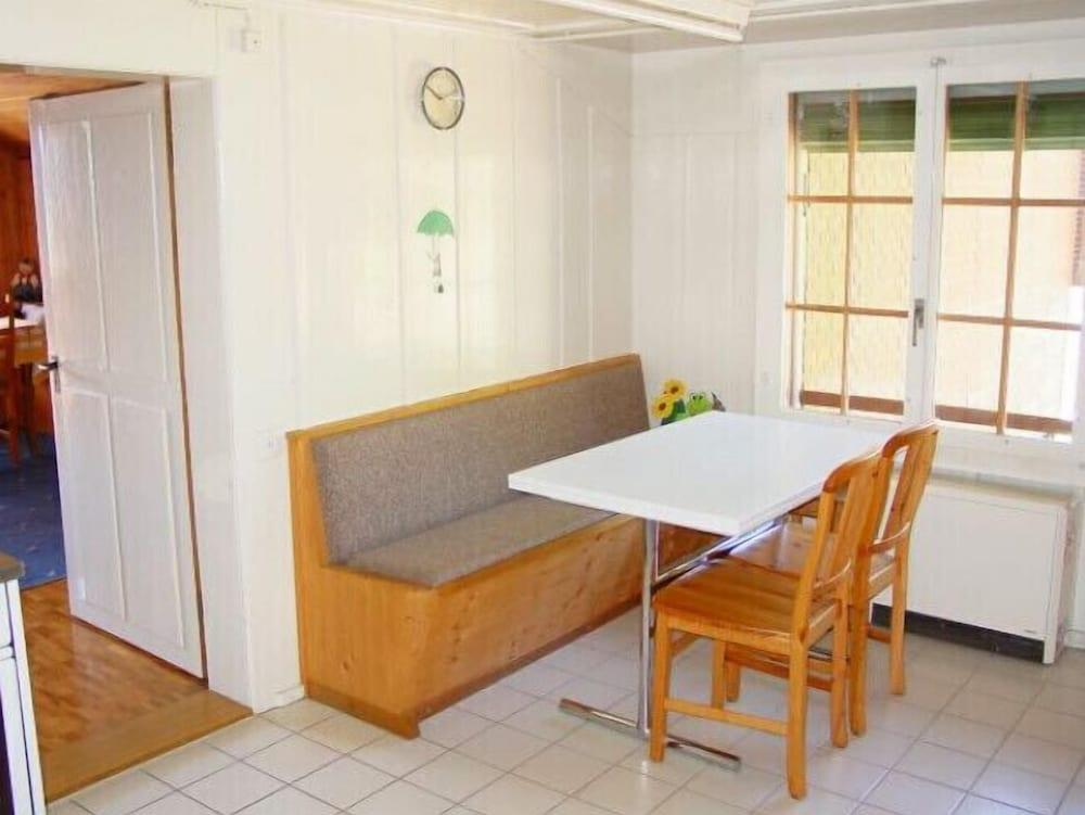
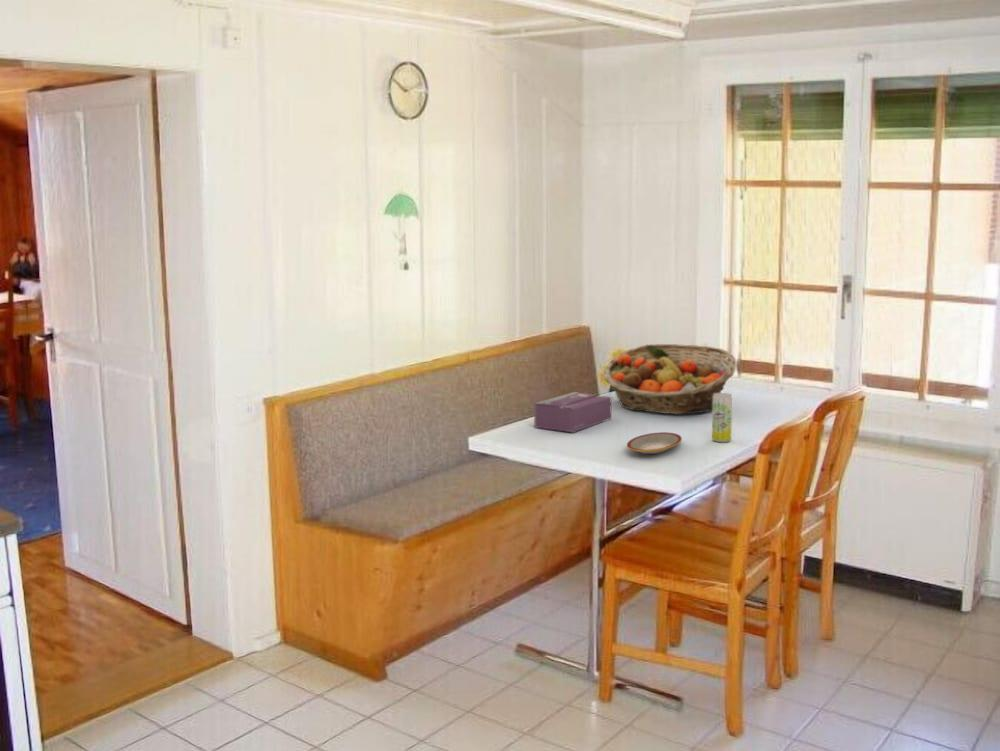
+ tissue box [533,391,612,433]
+ beverage can [711,392,733,443]
+ fruit basket [602,343,737,415]
+ plate [626,431,683,455]
